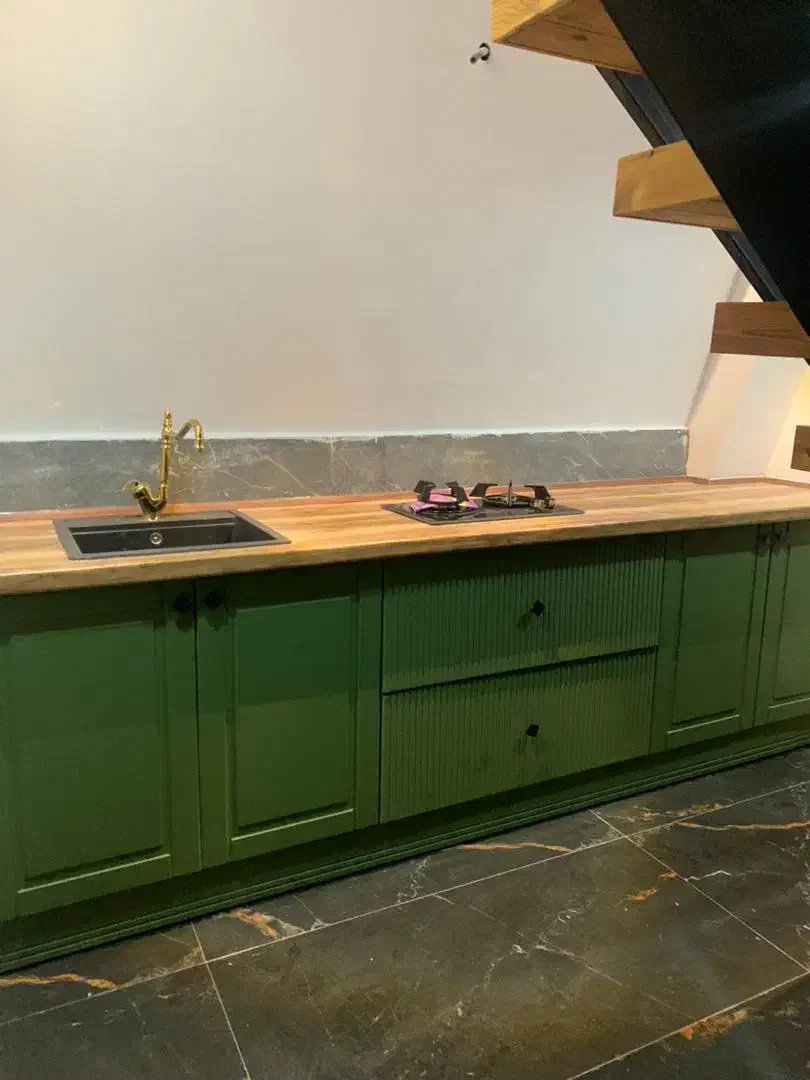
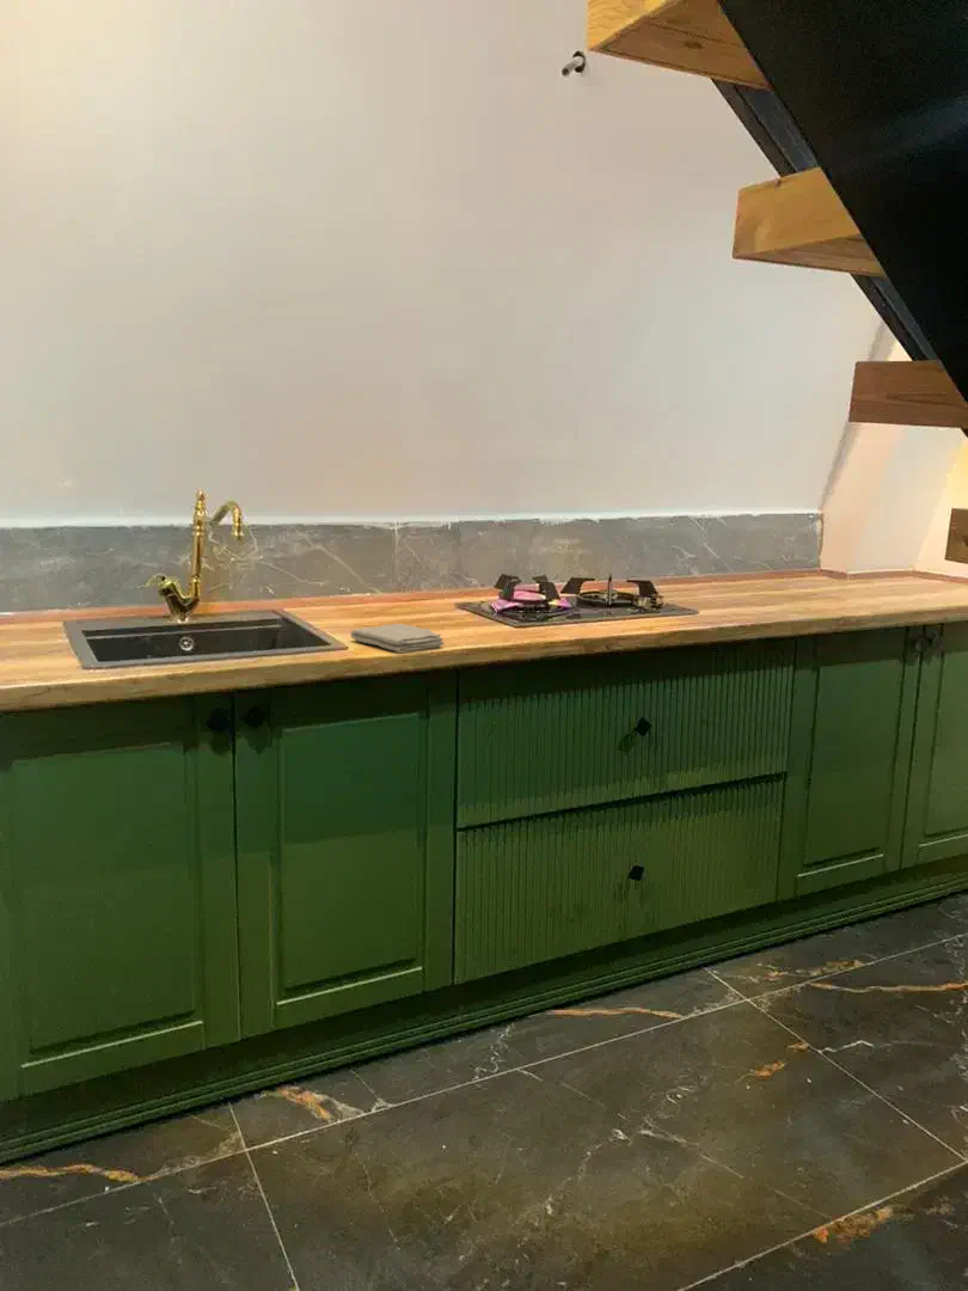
+ washcloth [349,623,446,654]
